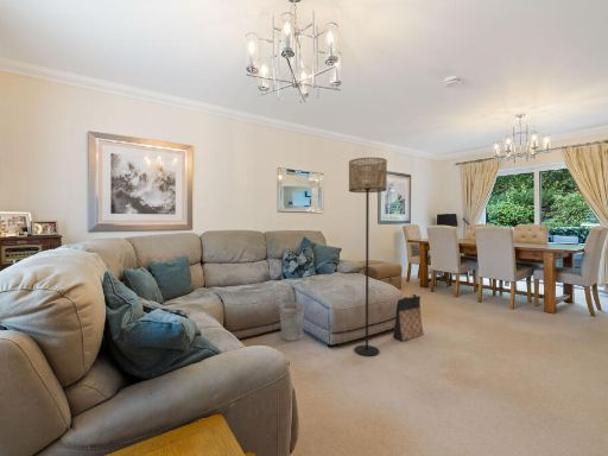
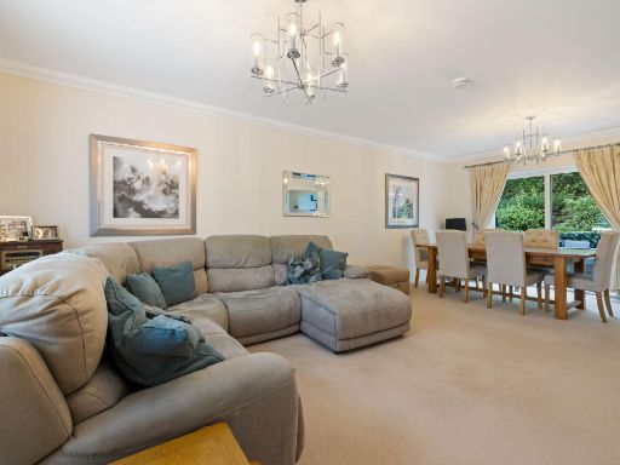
- bag [392,293,425,342]
- wastebasket [278,300,306,342]
- floor lamp [348,157,388,357]
